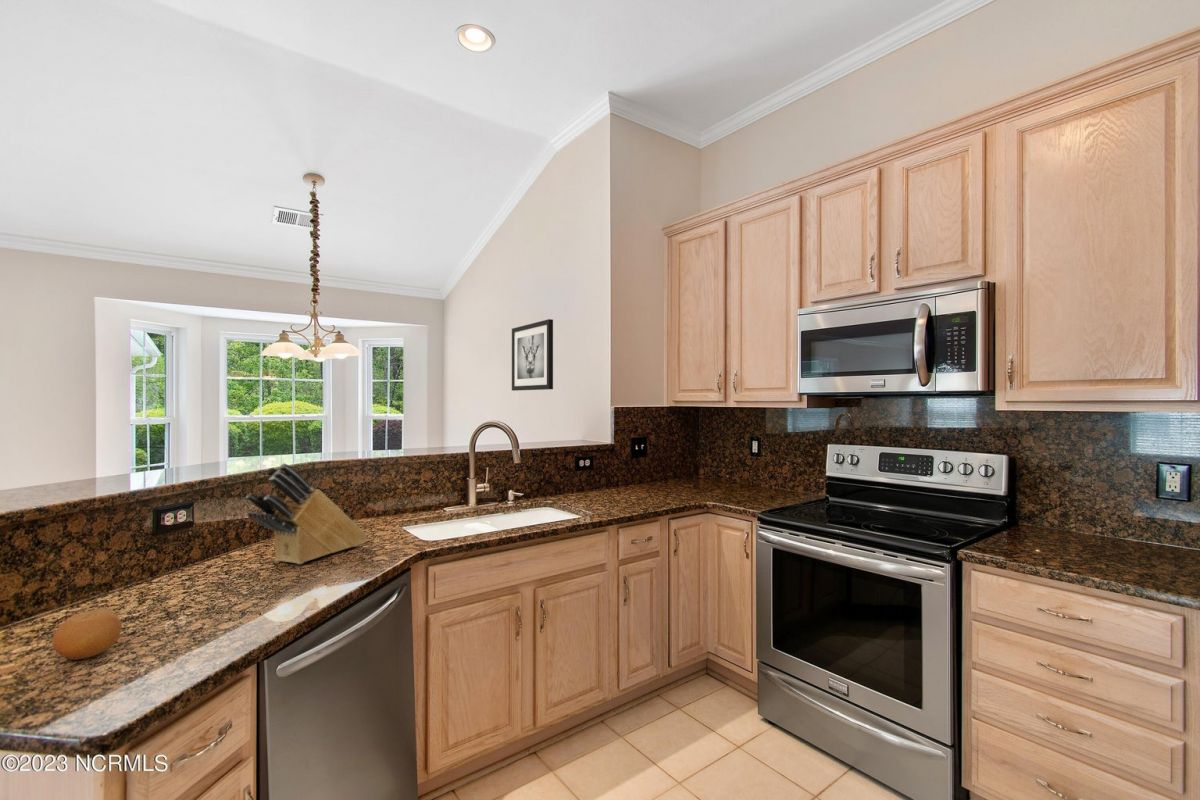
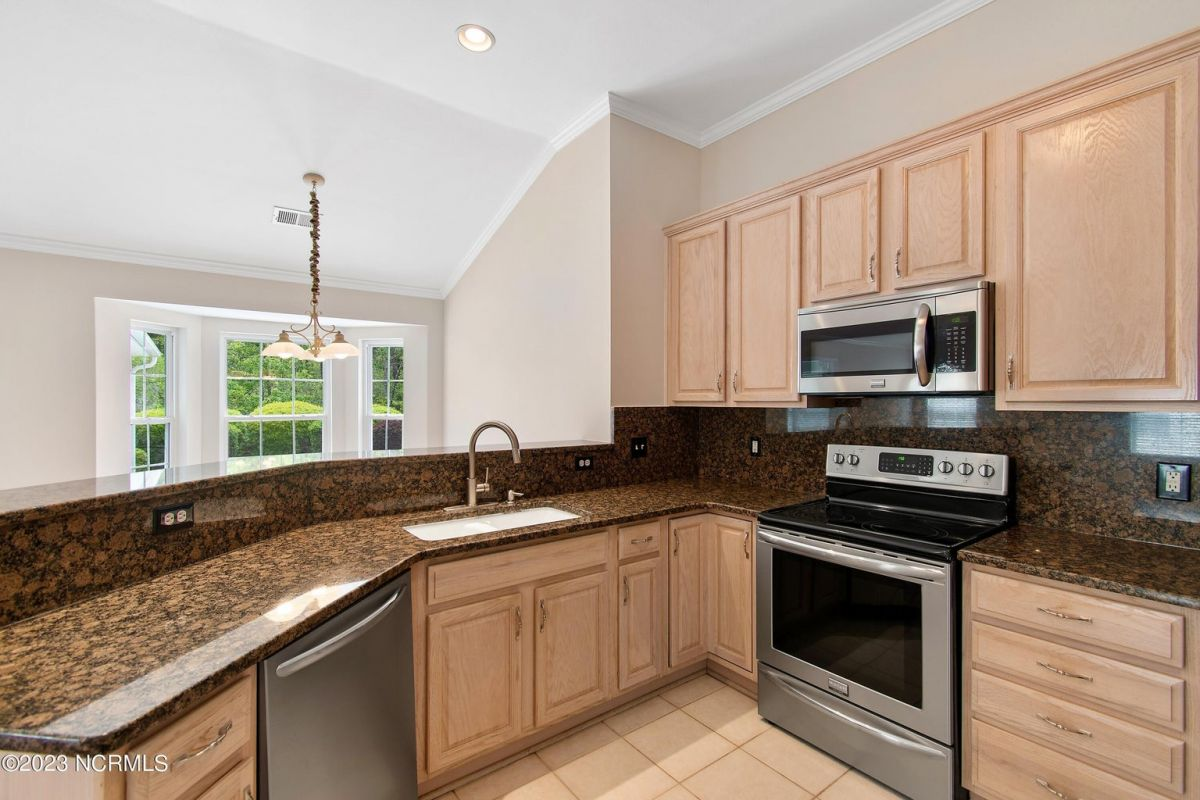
- knife block [245,462,368,565]
- wall art [511,318,554,392]
- fruit [51,608,123,661]
